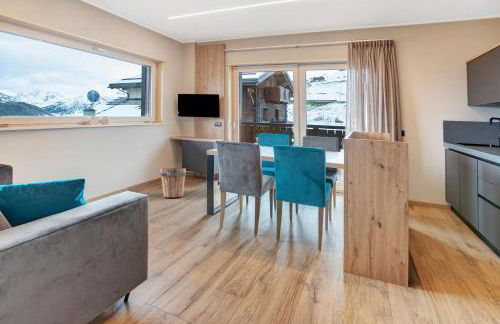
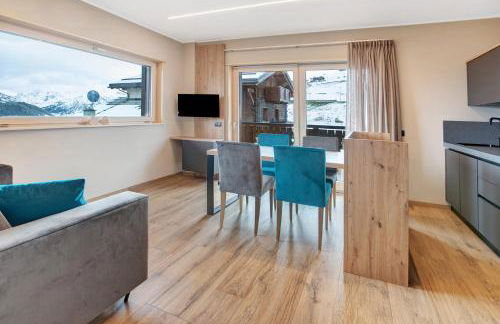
- bucket [159,167,187,198]
